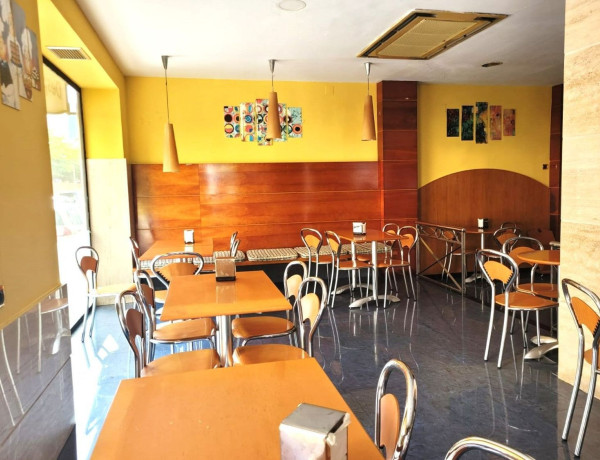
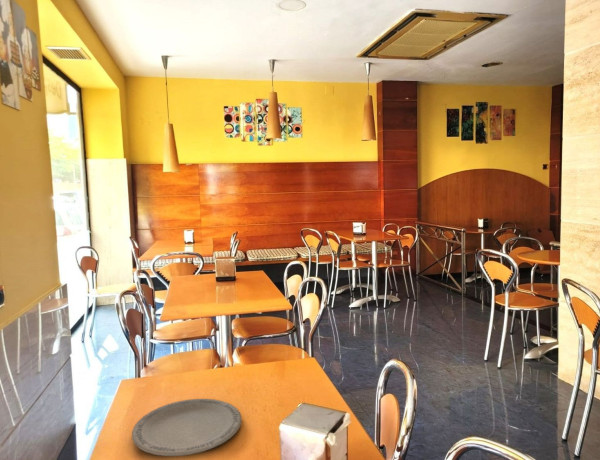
+ plate [131,398,242,457]
